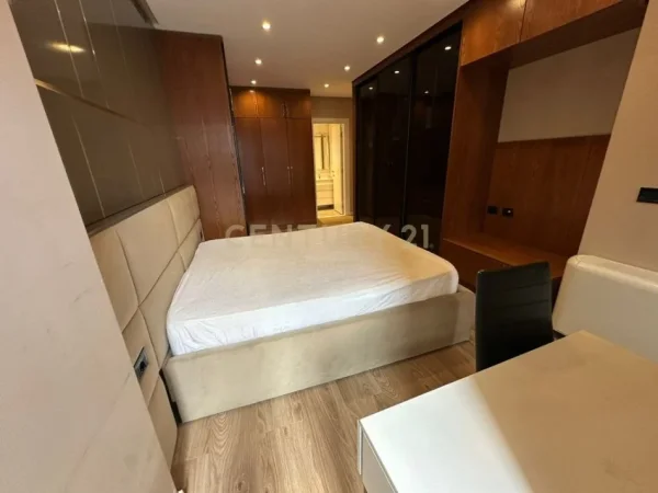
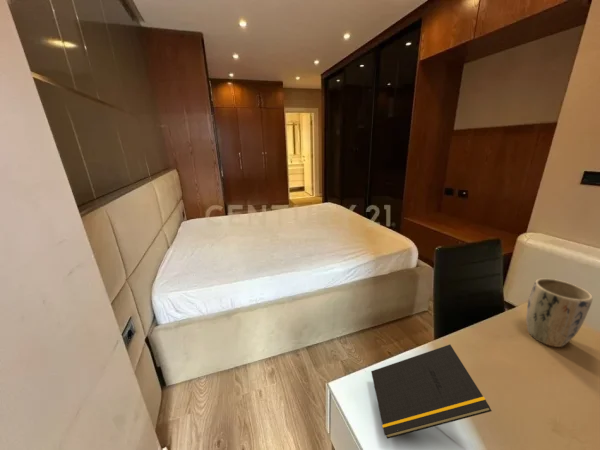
+ notepad [370,344,493,440]
+ plant pot [525,278,594,348]
